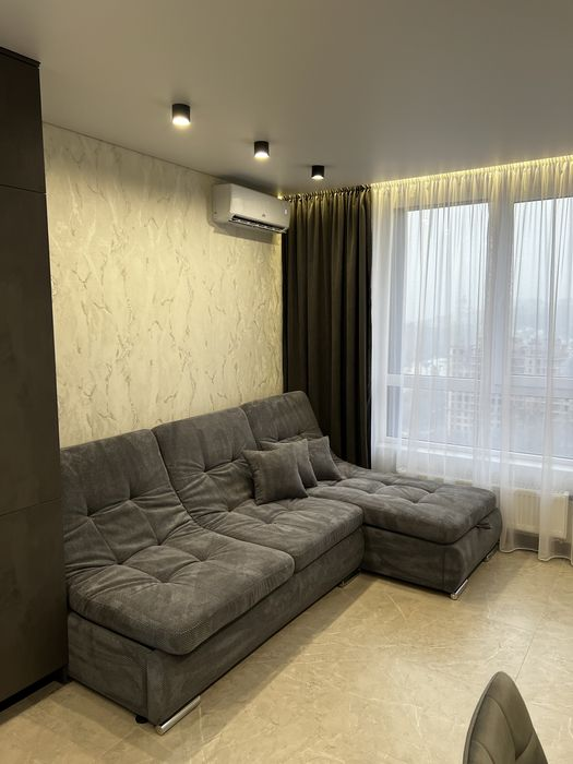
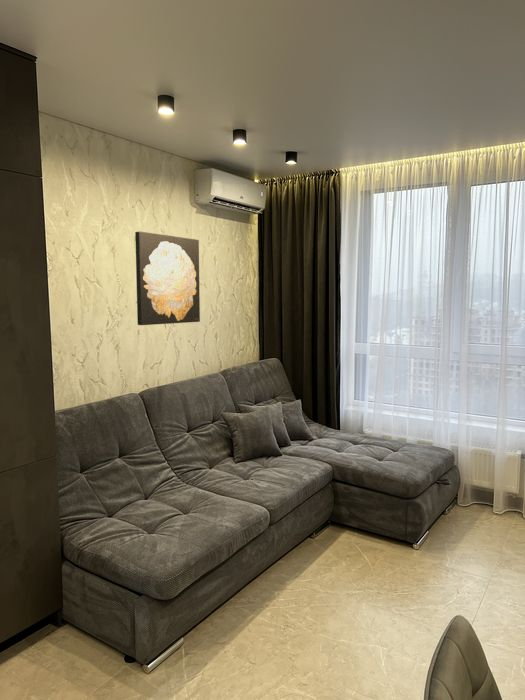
+ wall art [134,231,201,326]
